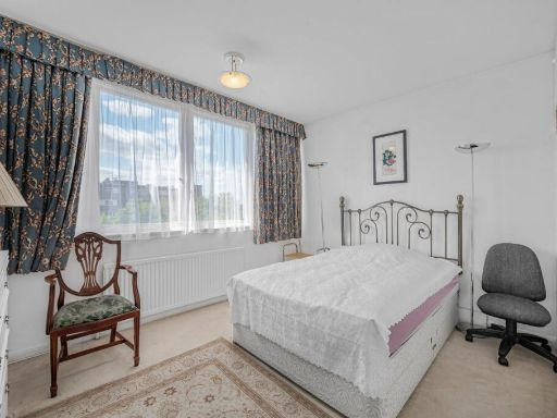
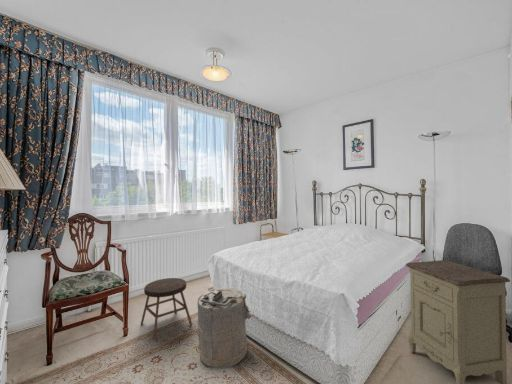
+ stool [140,277,193,339]
+ nightstand [405,259,511,384]
+ laundry hamper [196,286,253,369]
